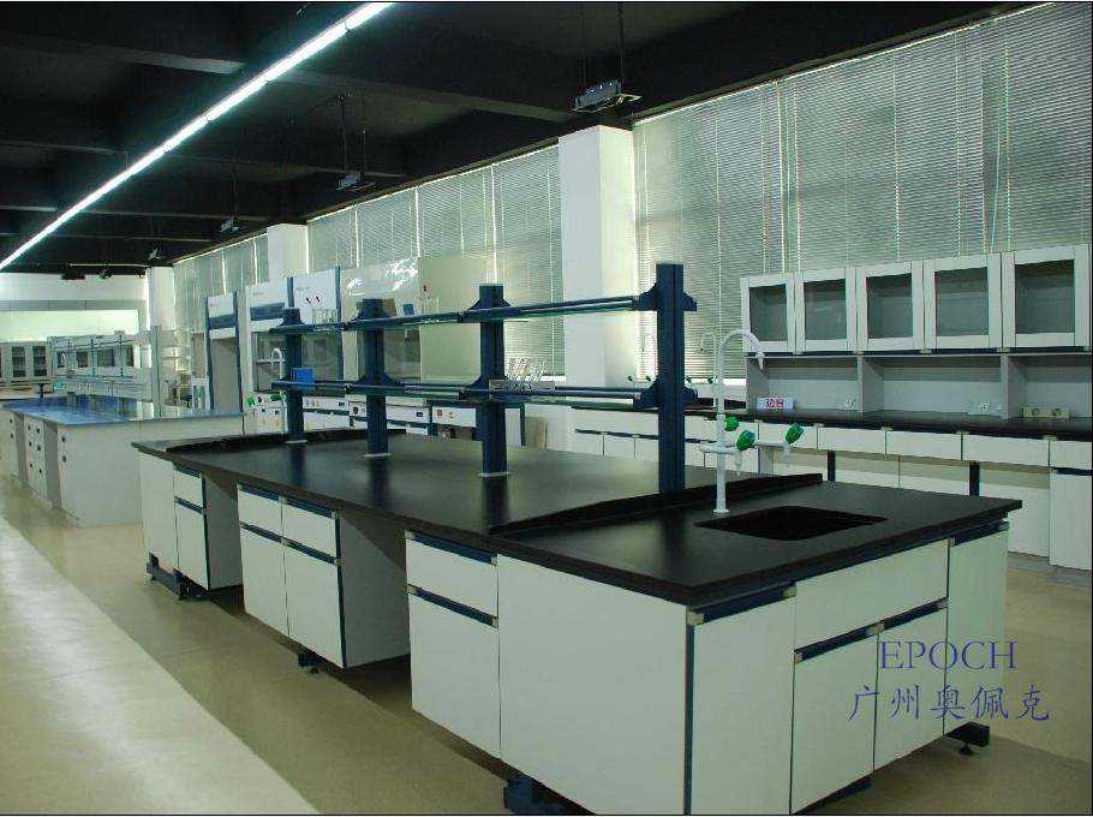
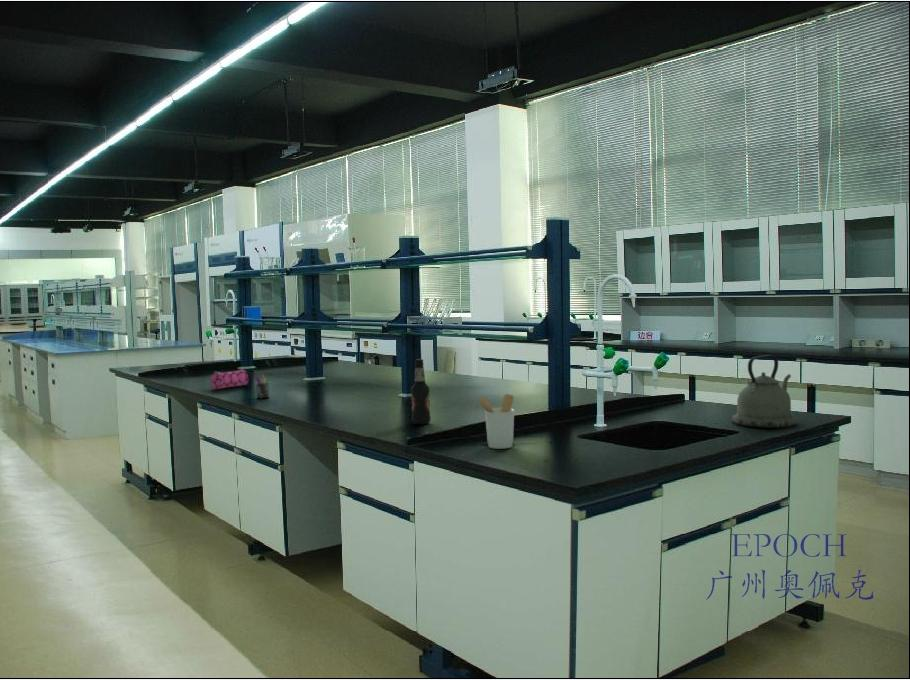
+ utensil holder [474,393,515,450]
+ kettle [731,354,797,429]
+ bottle [410,358,432,425]
+ pencil case [209,368,249,390]
+ pen holder [254,373,272,400]
